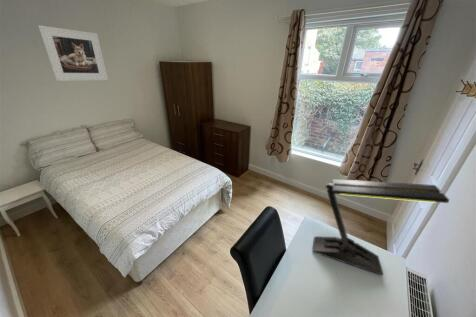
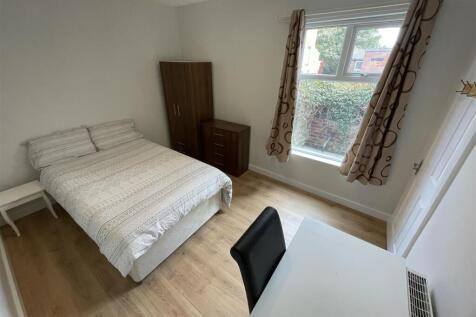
- desk lamp [312,178,450,276]
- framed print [37,24,109,82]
